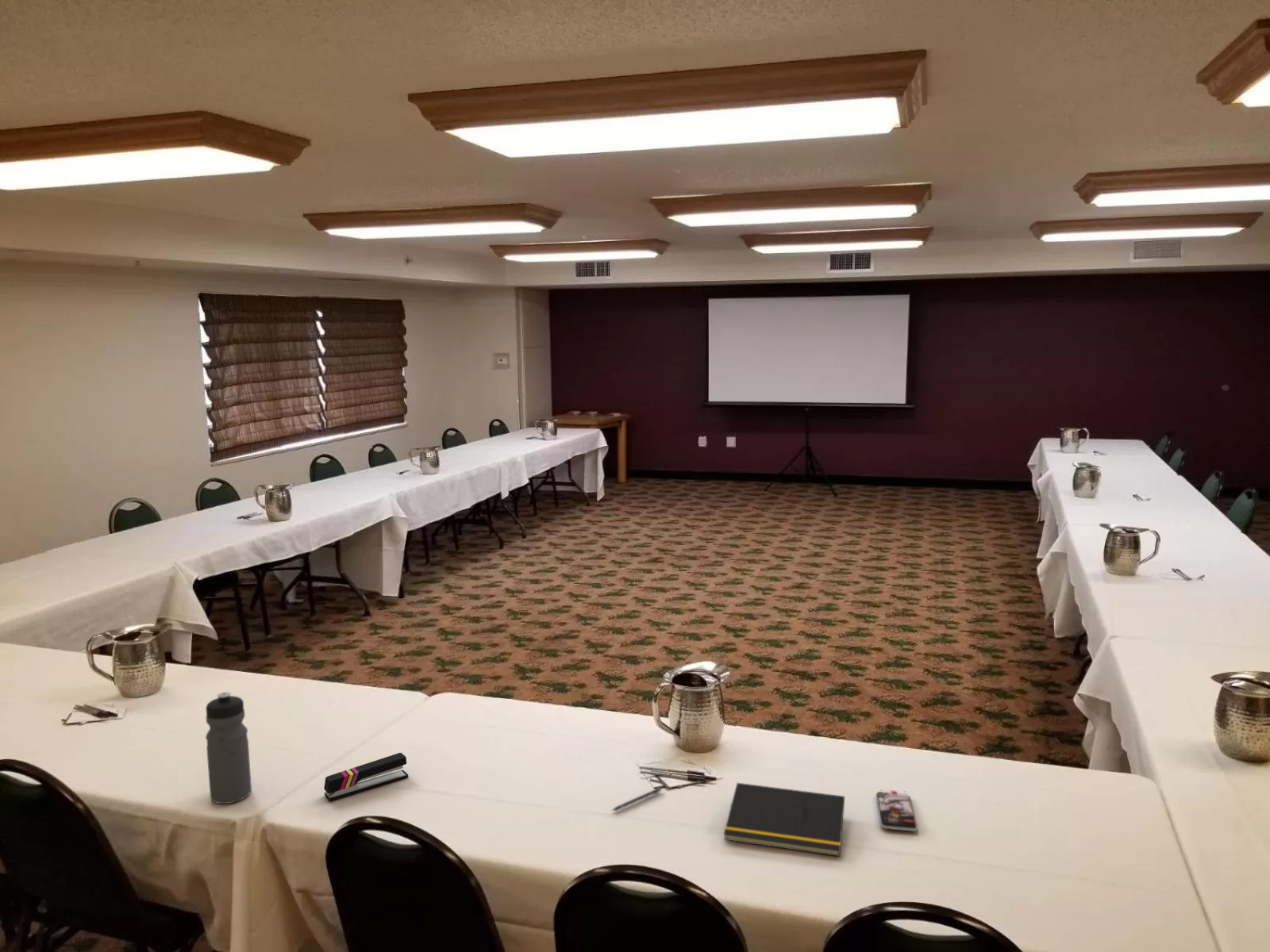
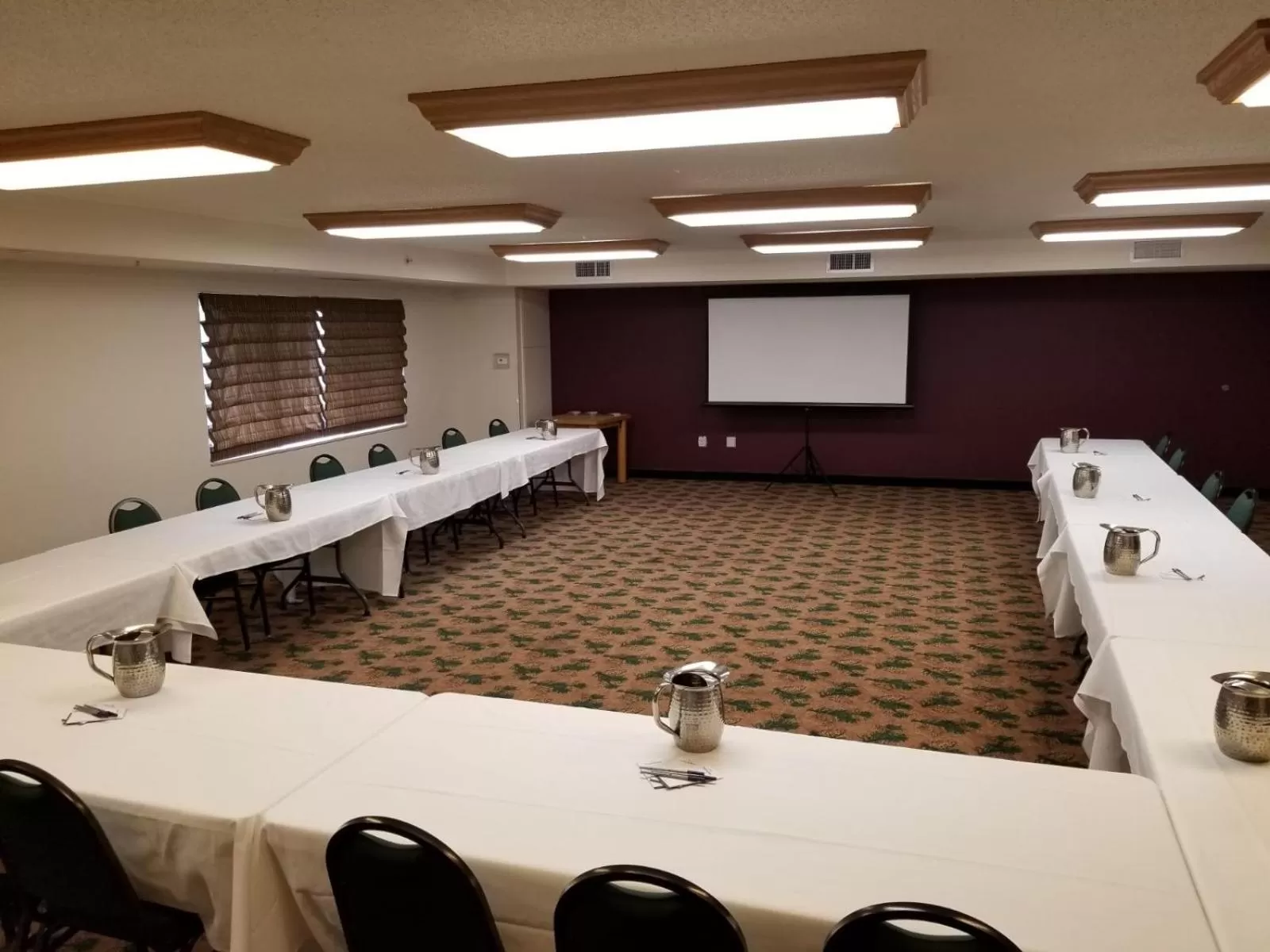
- pen [611,786,662,812]
- stapler [323,752,409,801]
- notepad [723,782,845,857]
- smartphone [875,789,918,832]
- water bottle [205,691,252,804]
